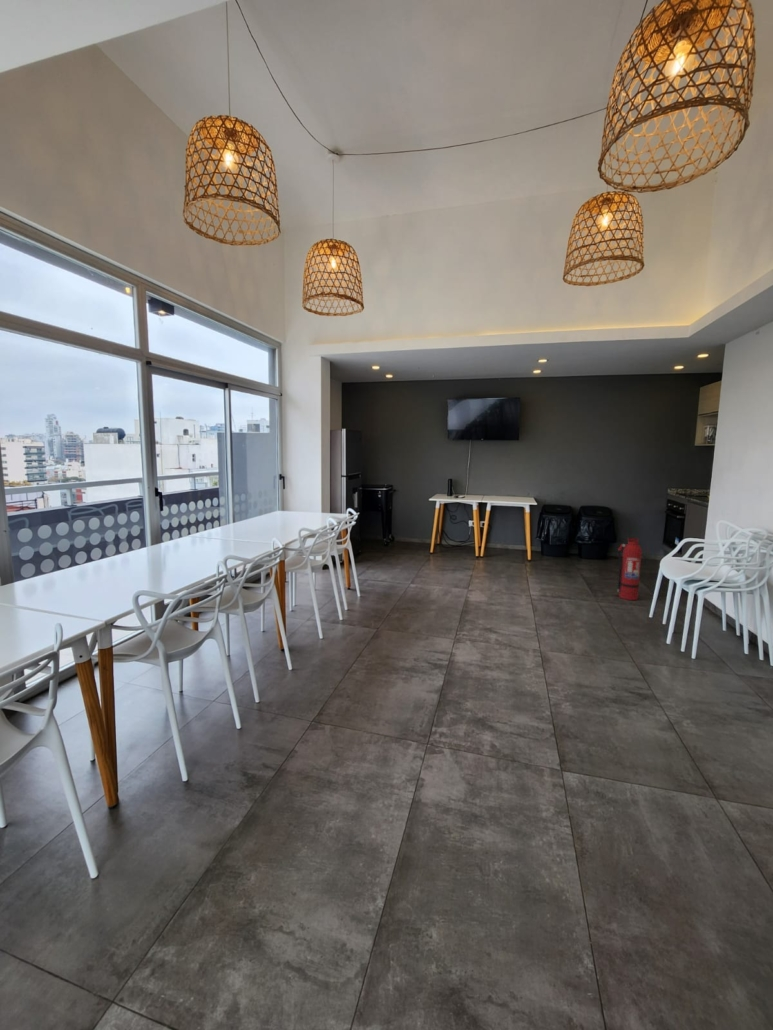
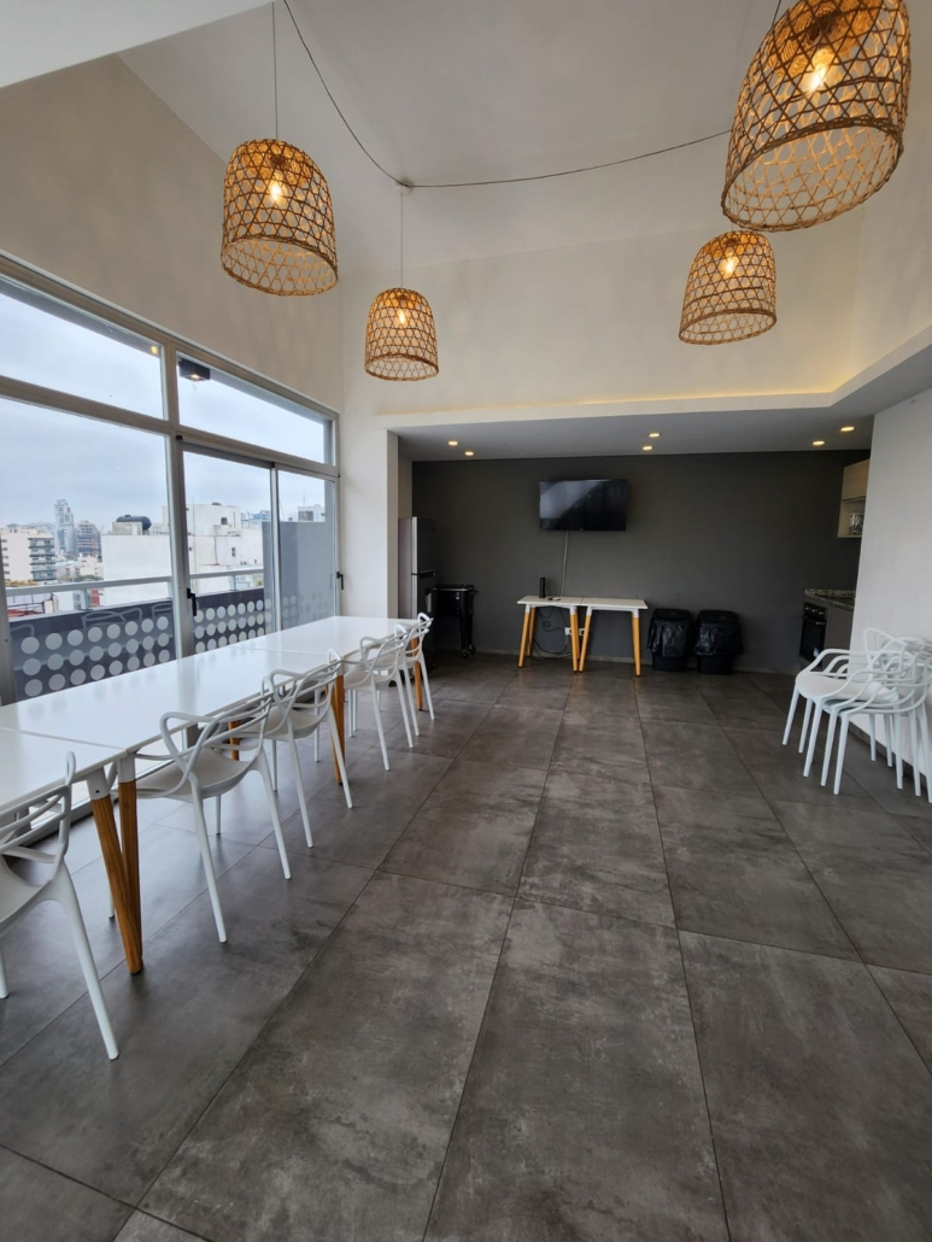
- fire extinguisher [616,537,643,601]
